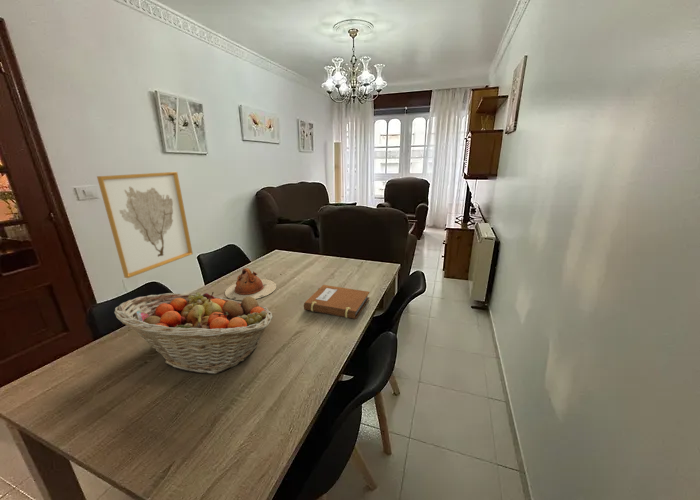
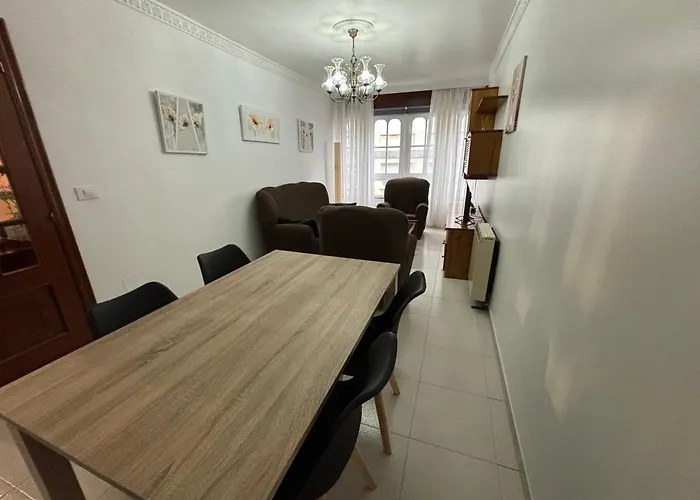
- teapot [224,267,277,301]
- notebook [303,284,371,320]
- fruit basket [113,291,274,375]
- wall art [96,171,194,279]
